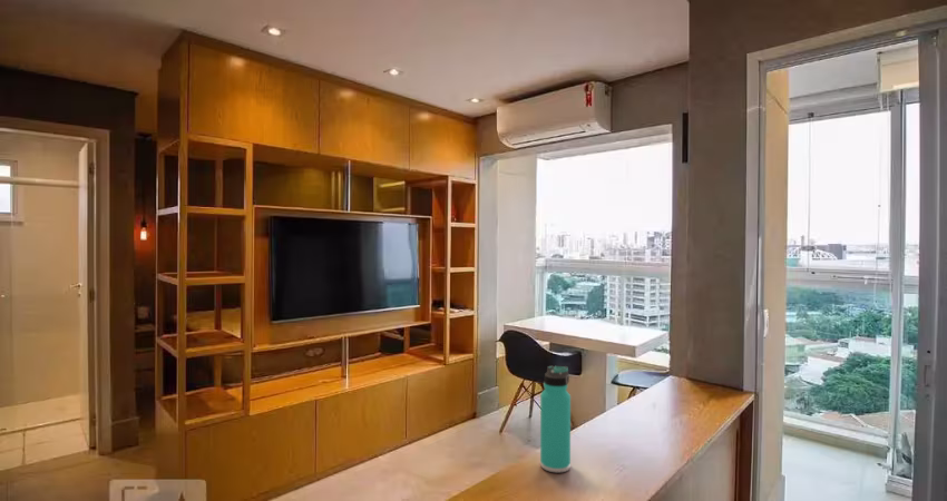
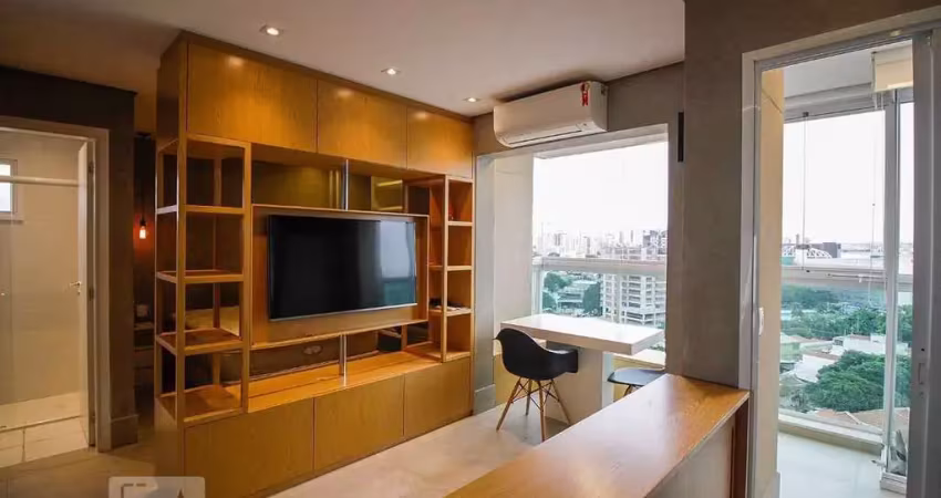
- thermos bottle [539,365,572,474]
